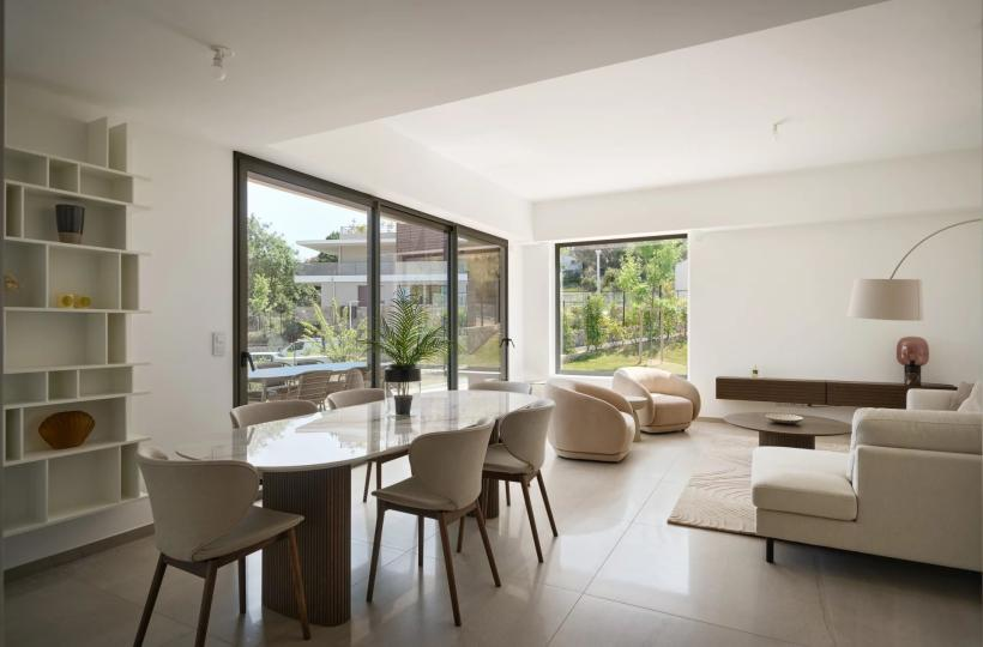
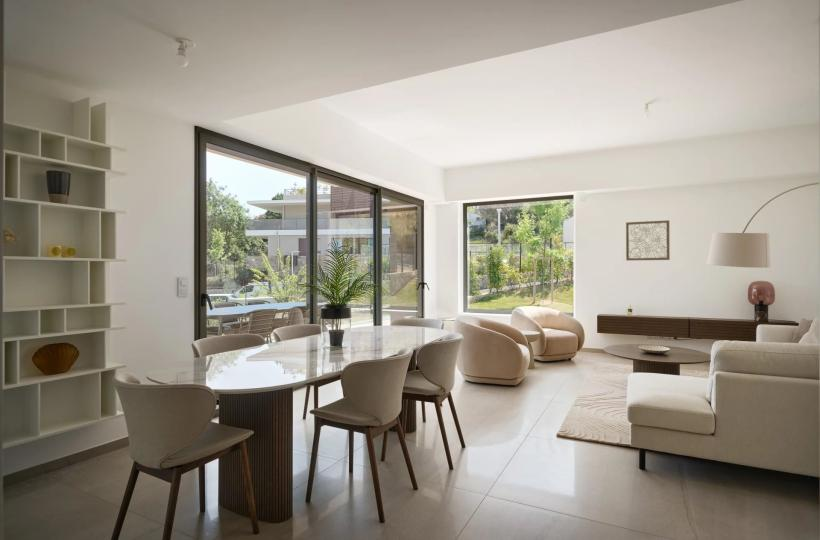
+ wall art [625,219,671,261]
